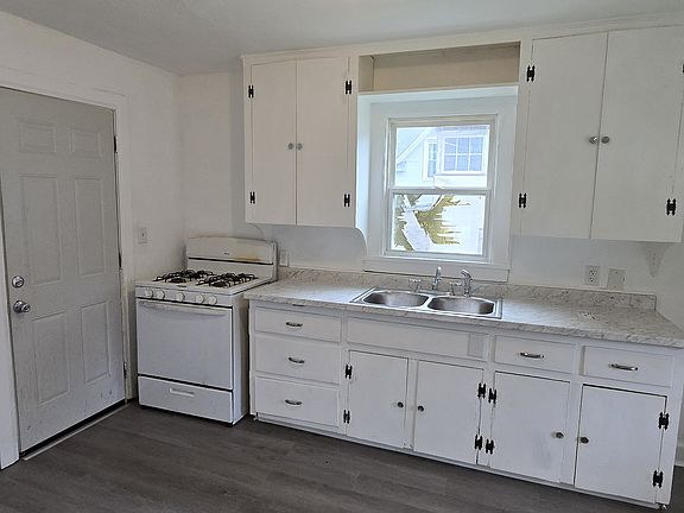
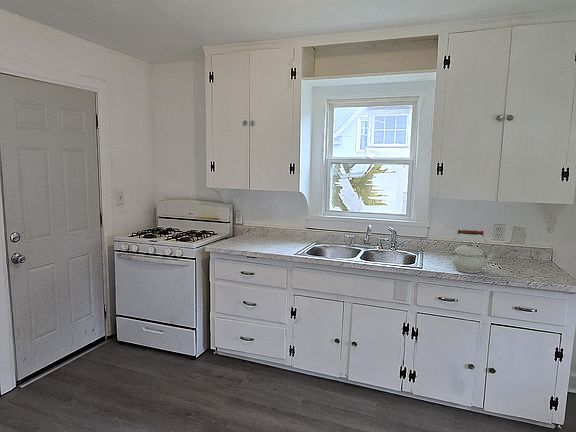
+ kettle [449,229,495,274]
